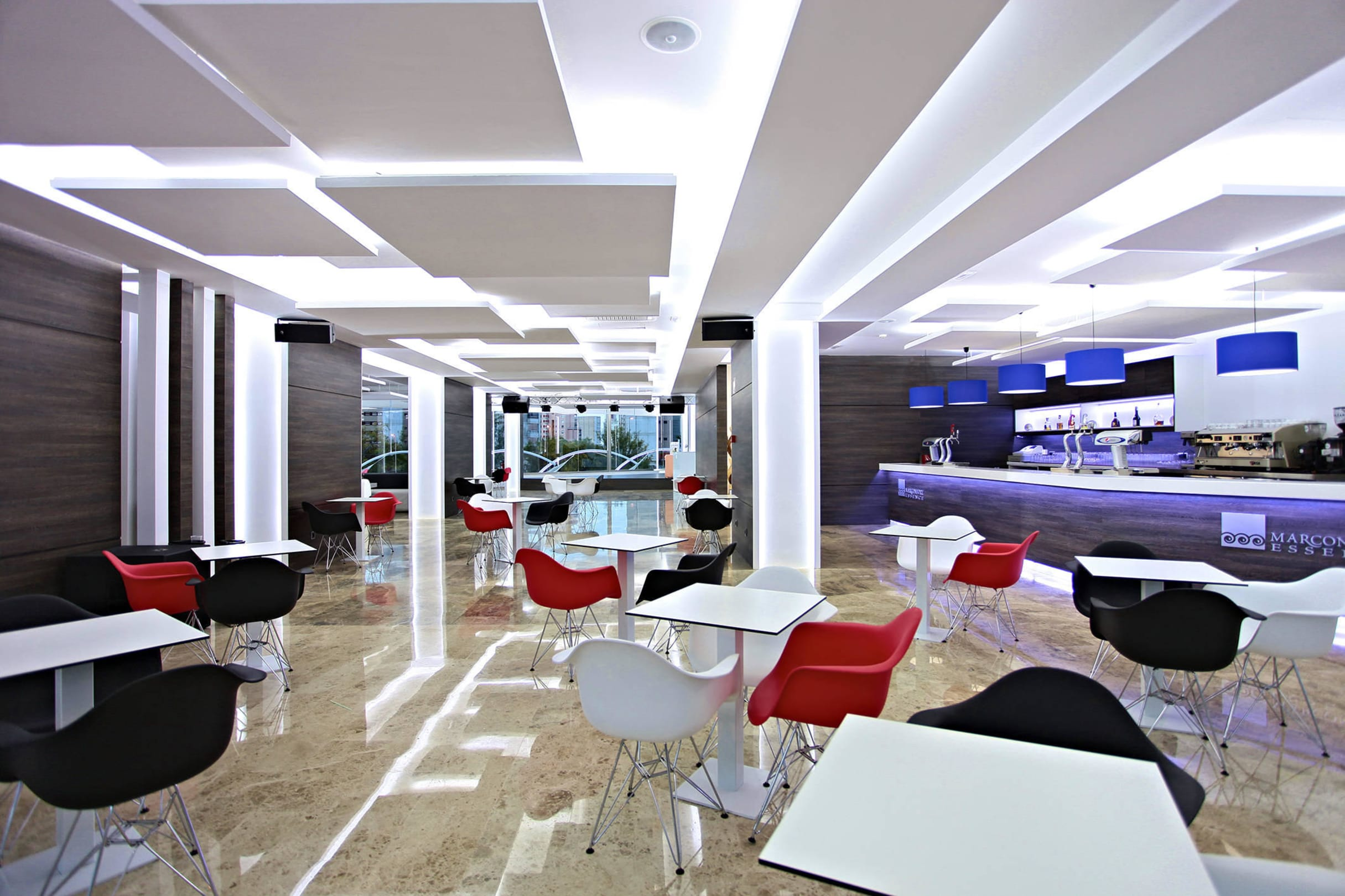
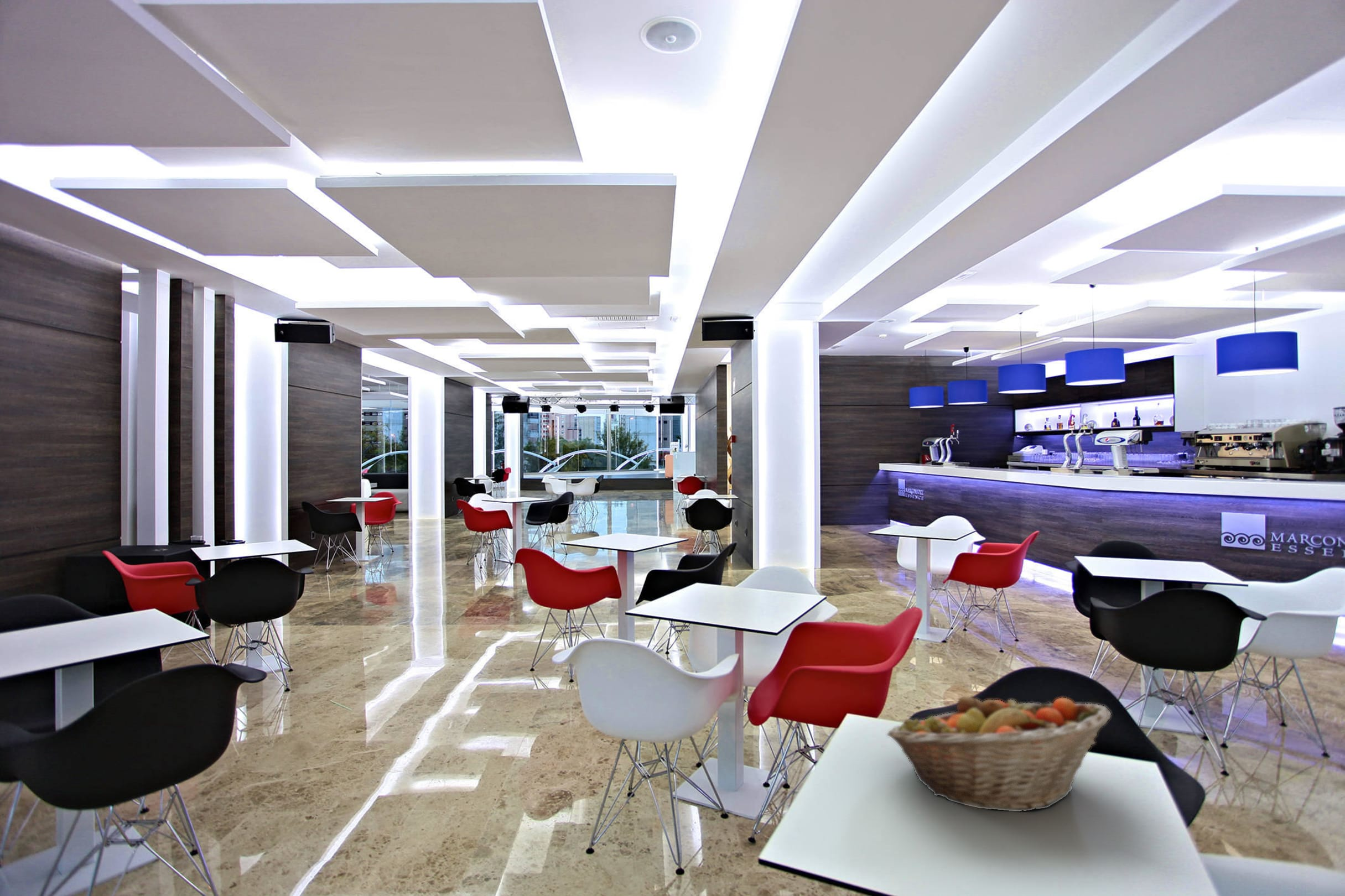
+ fruit basket [886,695,1112,812]
